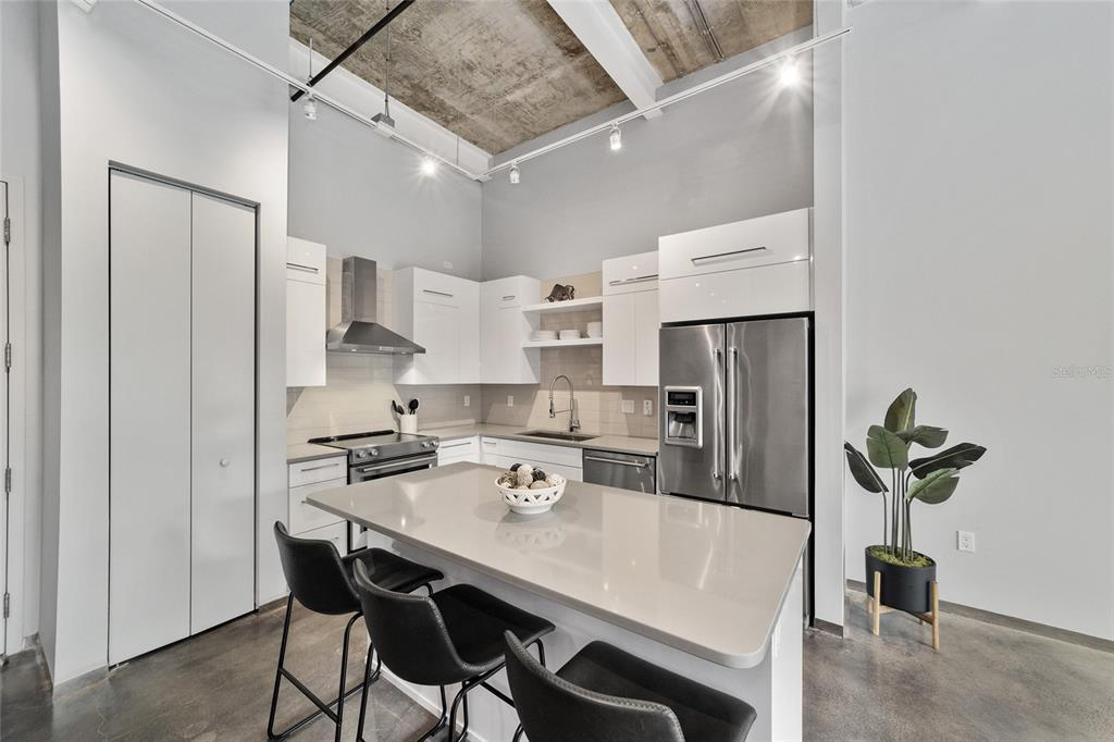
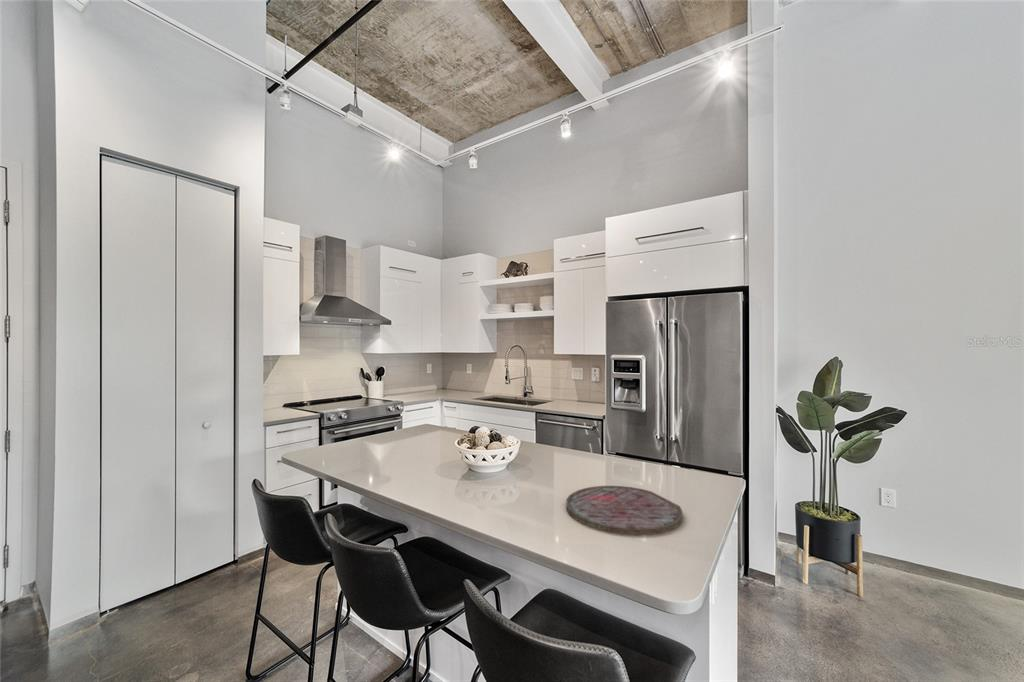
+ cutting board [565,485,684,536]
